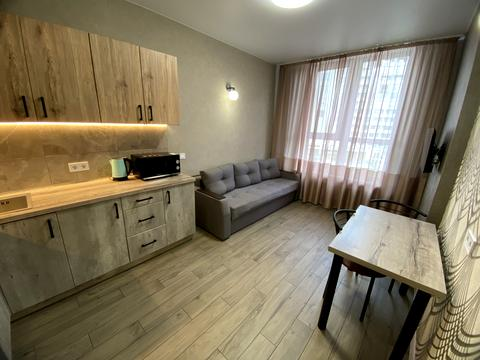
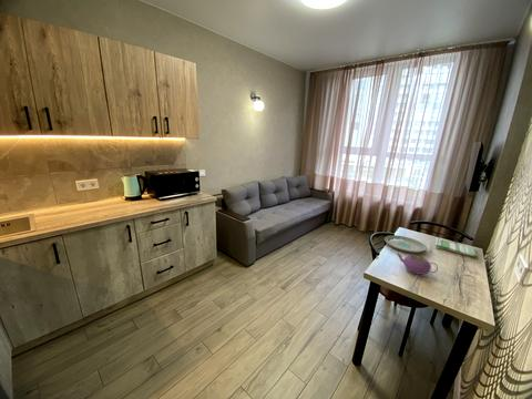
+ dish towel [434,237,478,258]
+ plate [383,234,428,254]
+ teapot [396,252,439,276]
